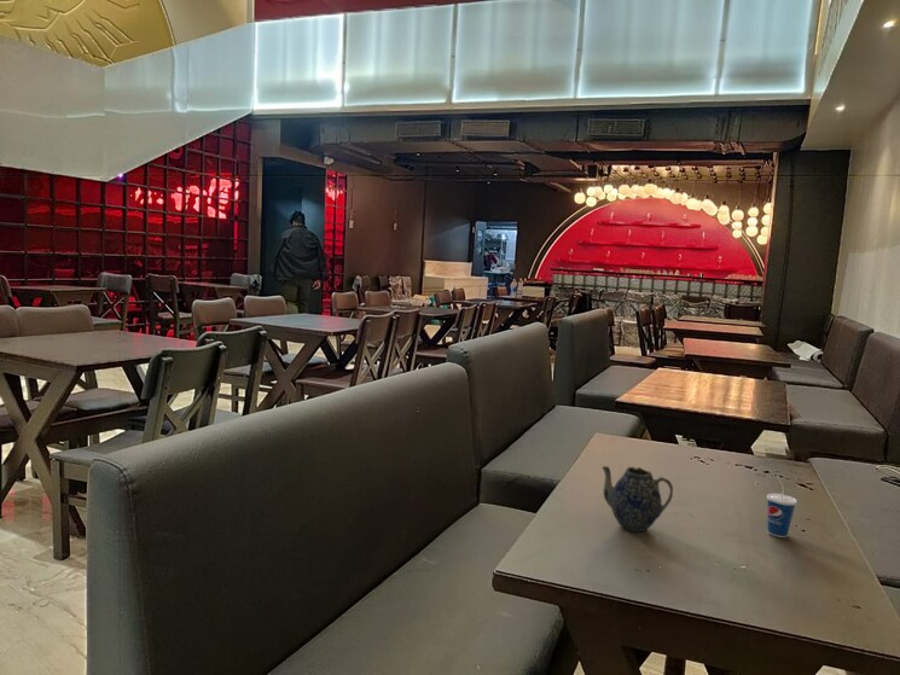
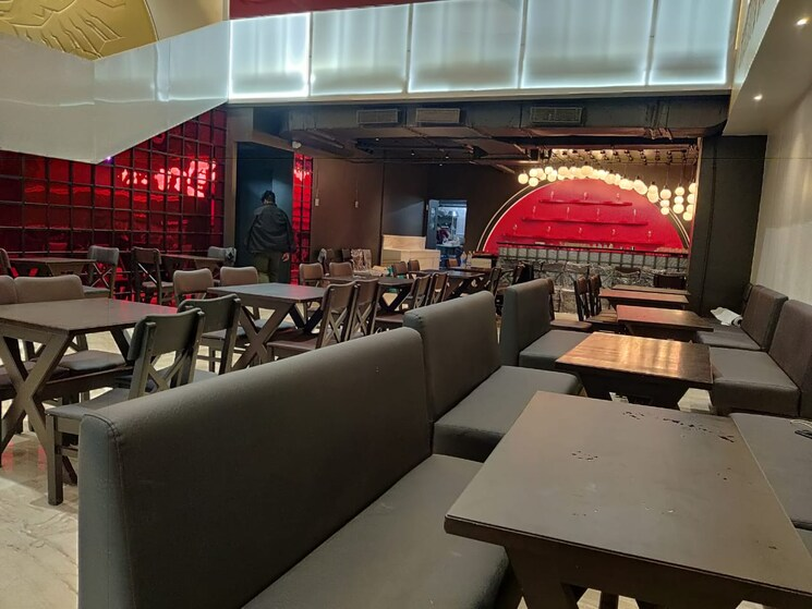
- teapot [600,465,674,533]
- cup [766,475,799,539]
